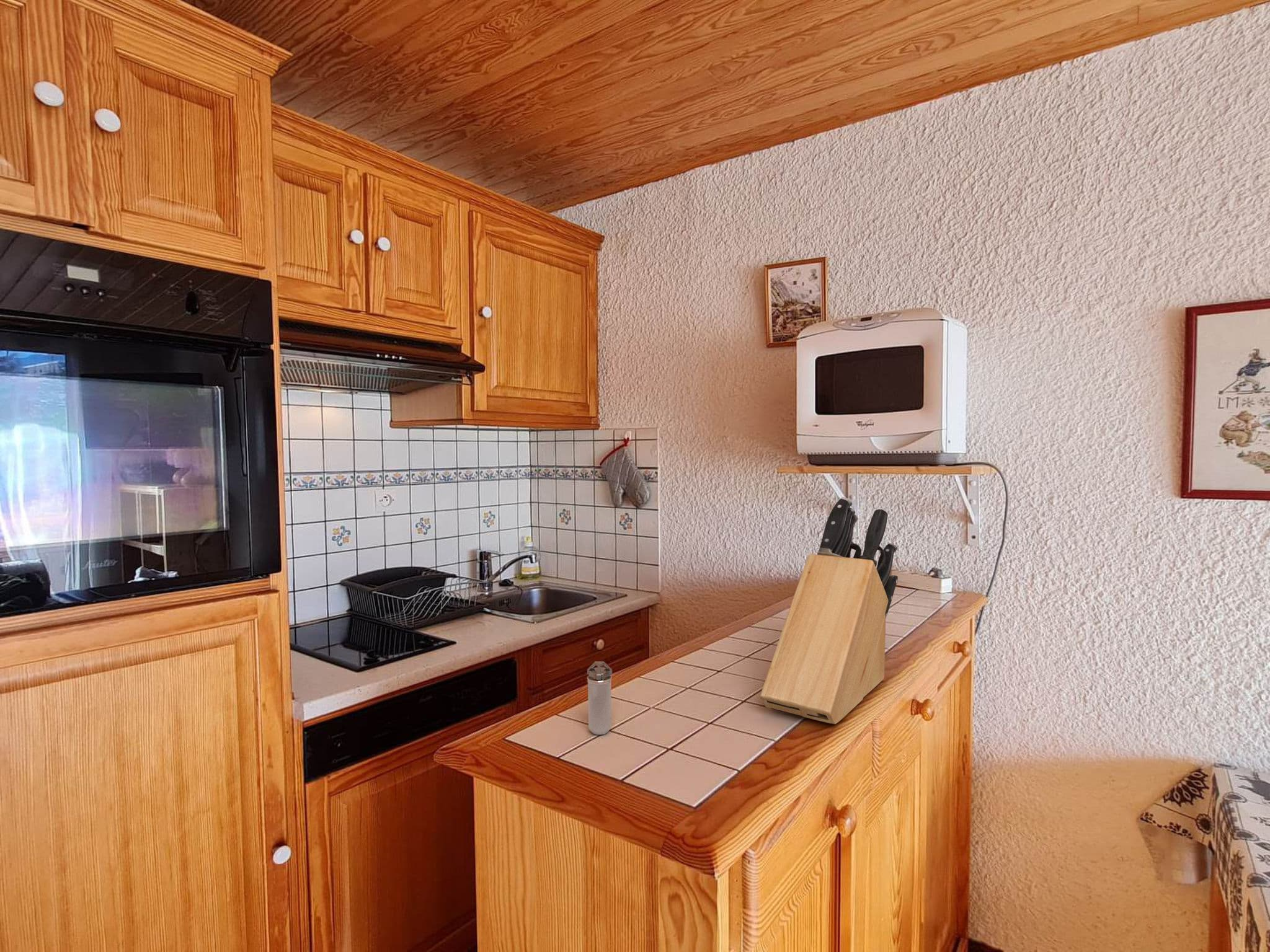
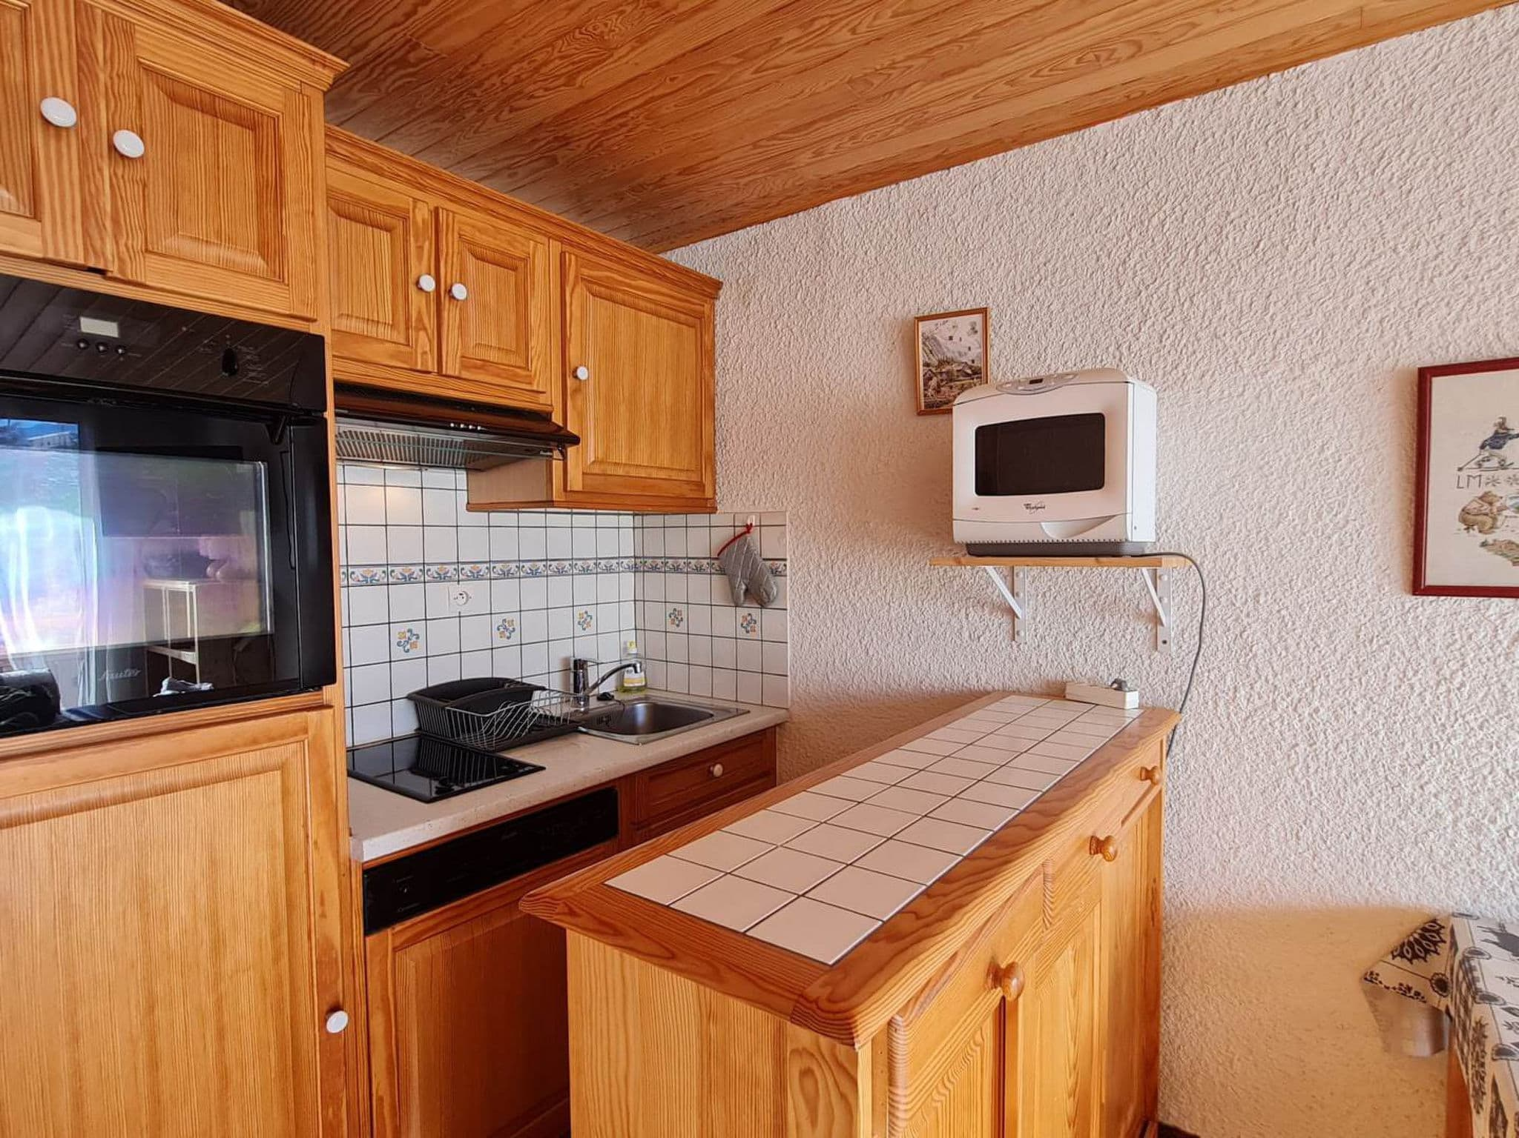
- knife block [759,496,899,725]
- shaker [587,661,613,735]
